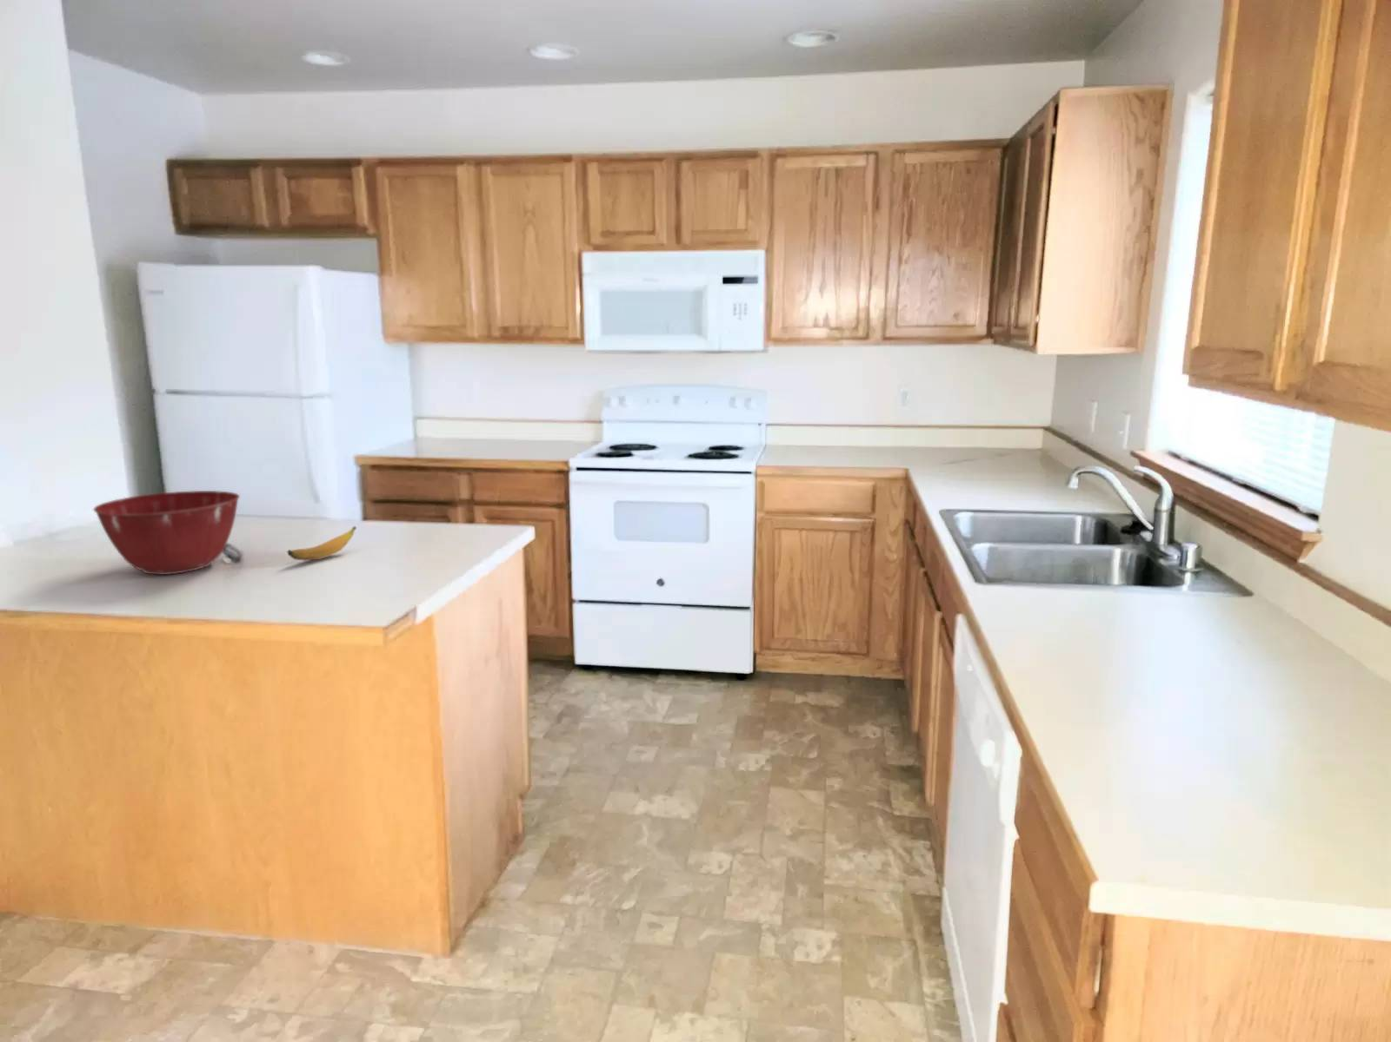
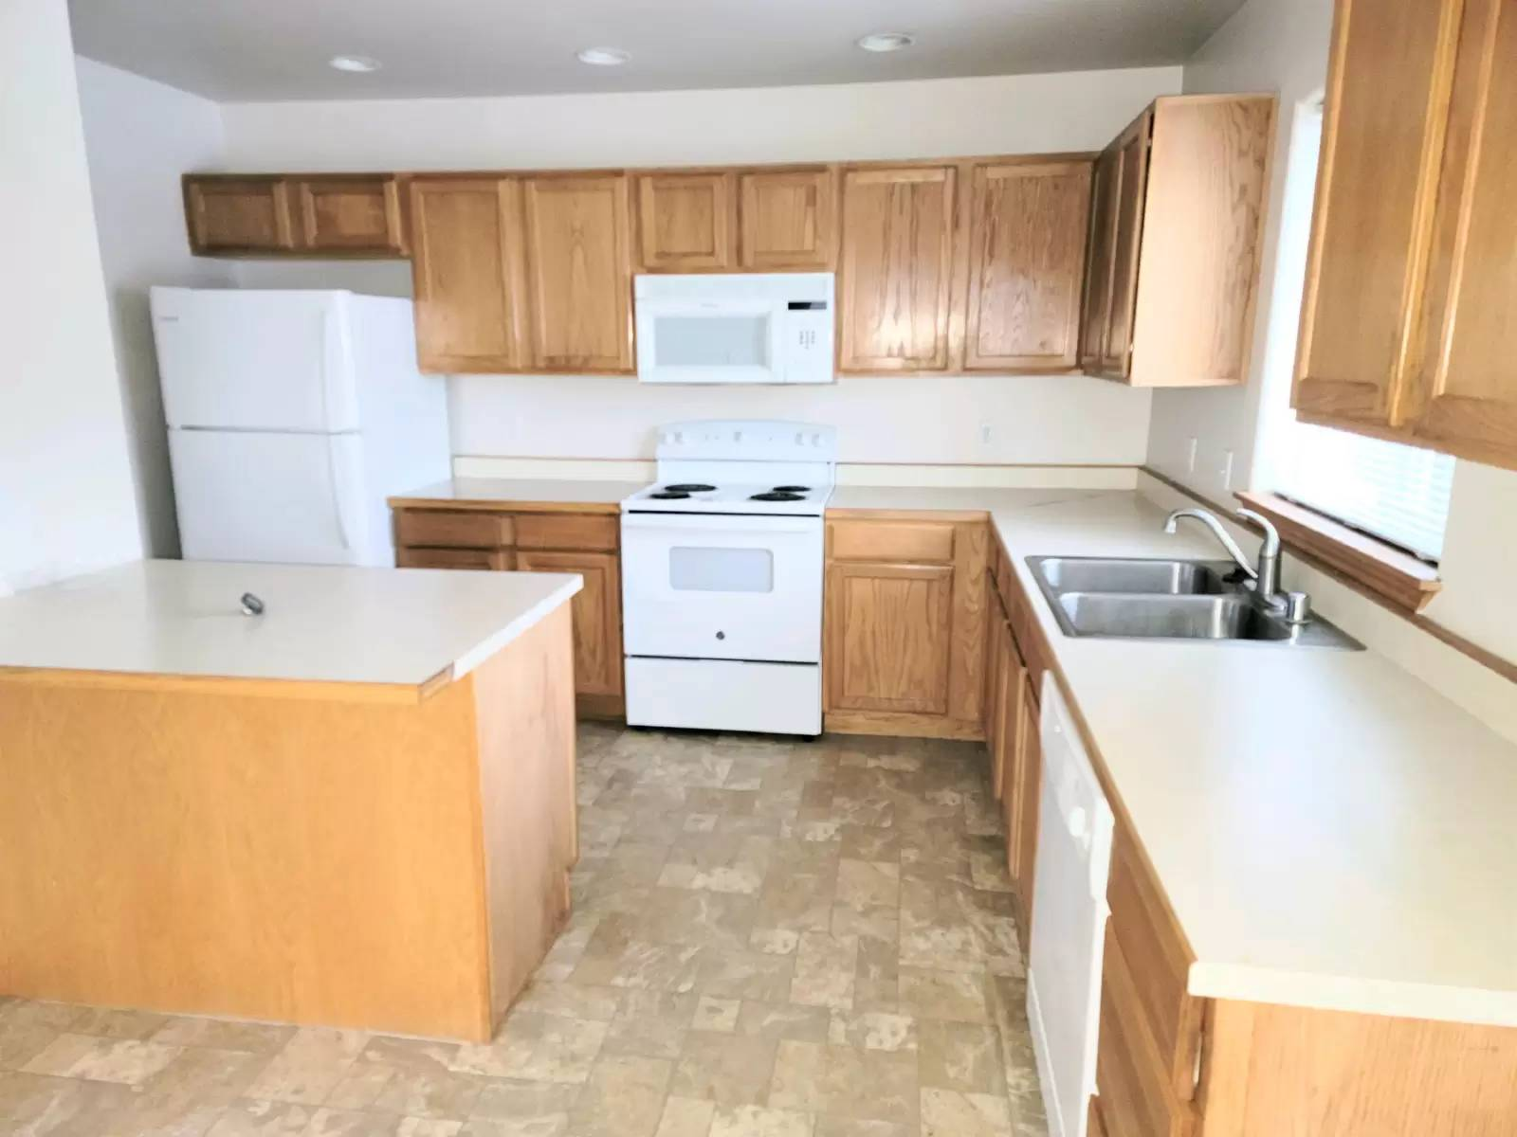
- banana [286,525,357,561]
- mixing bowl [93,489,241,576]
